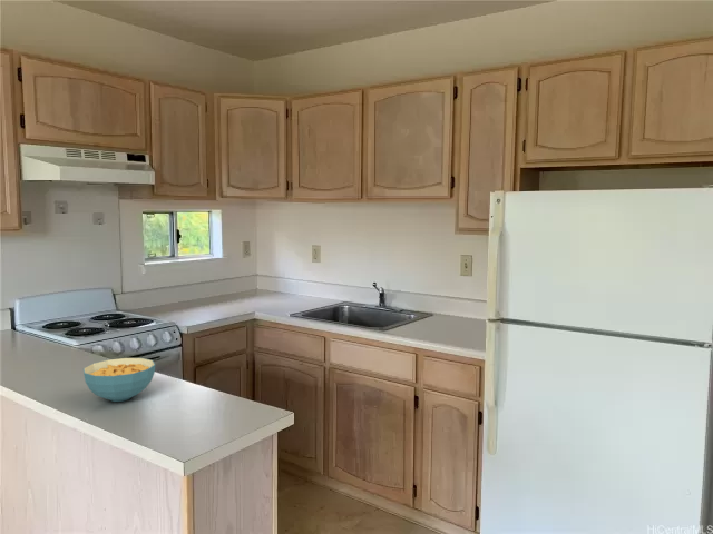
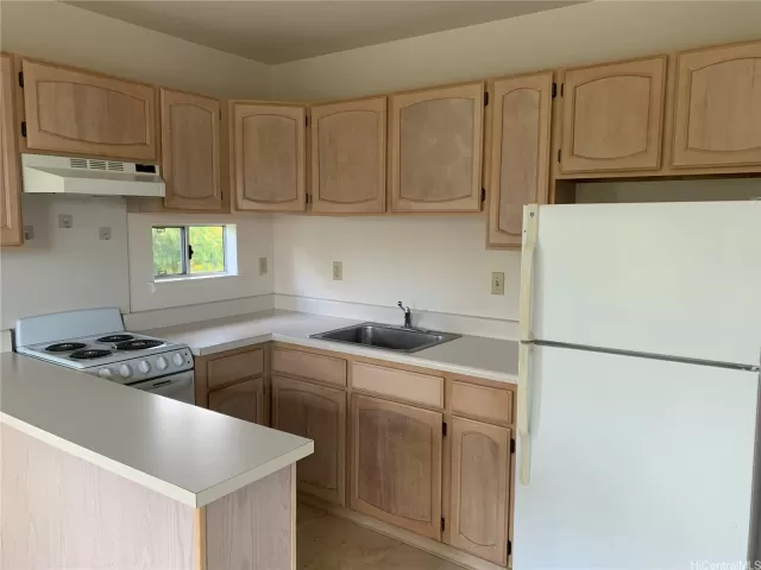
- cereal bowl [82,357,156,403]
